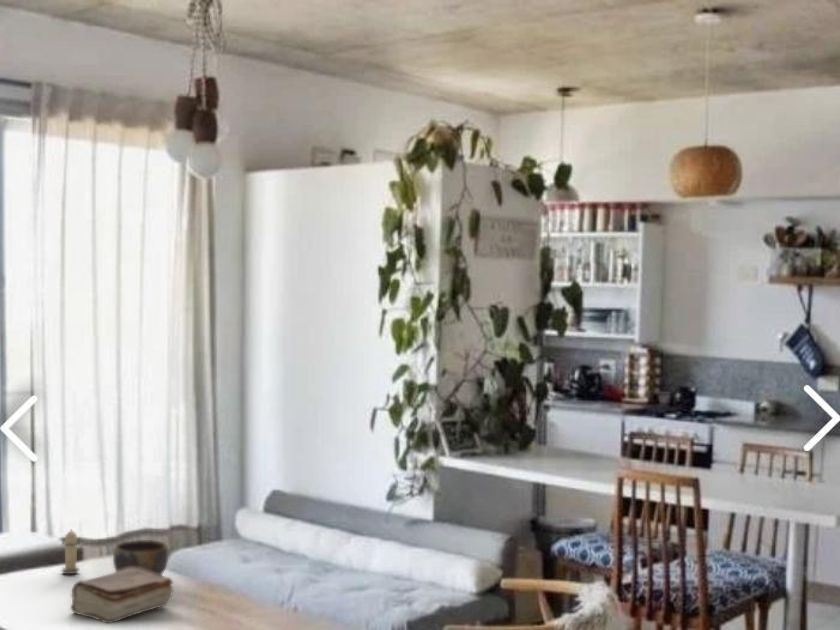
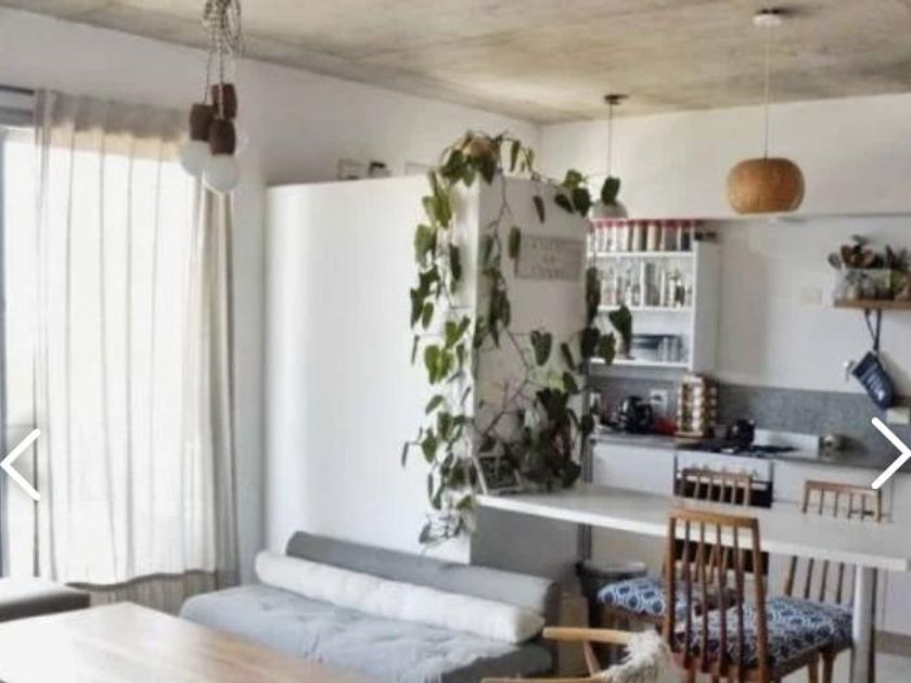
- book [69,568,175,625]
- bowl [112,539,169,576]
- candle [60,530,82,575]
